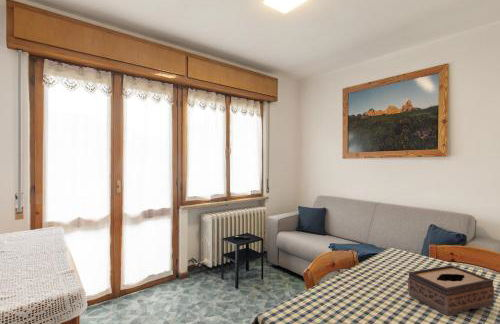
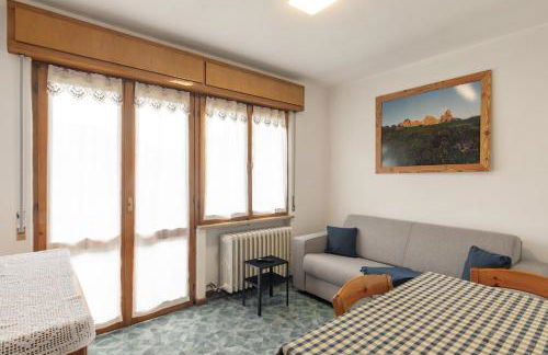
- tissue box [407,264,495,317]
